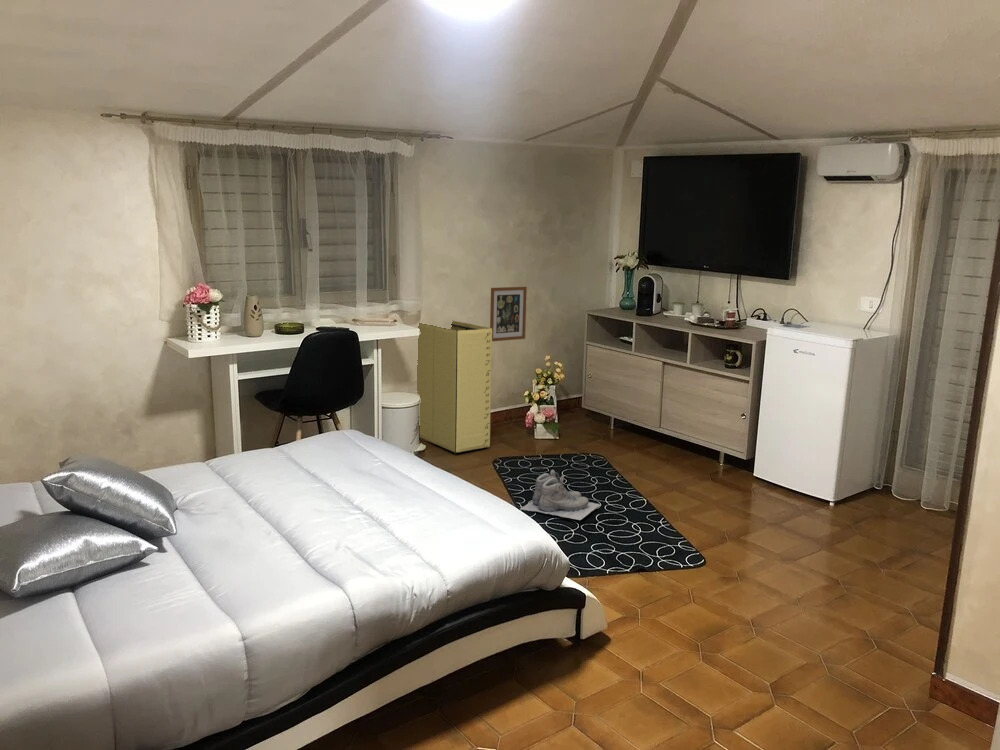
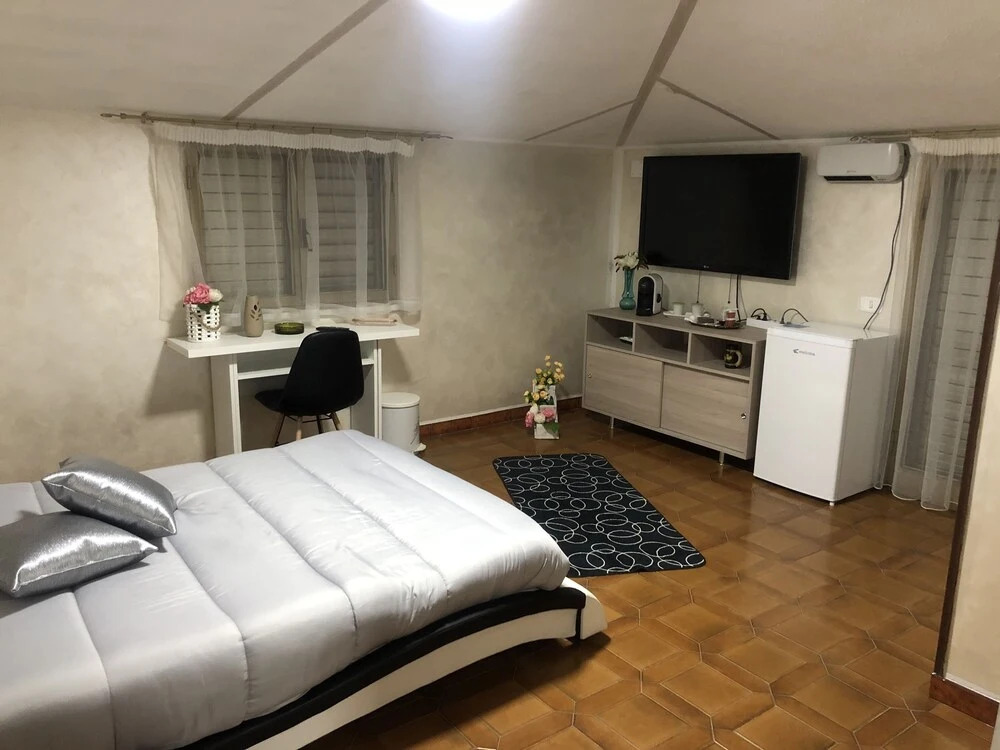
- wall art [489,286,528,342]
- boots [519,469,602,521]
- laundry hamper [417,320,493,455]
